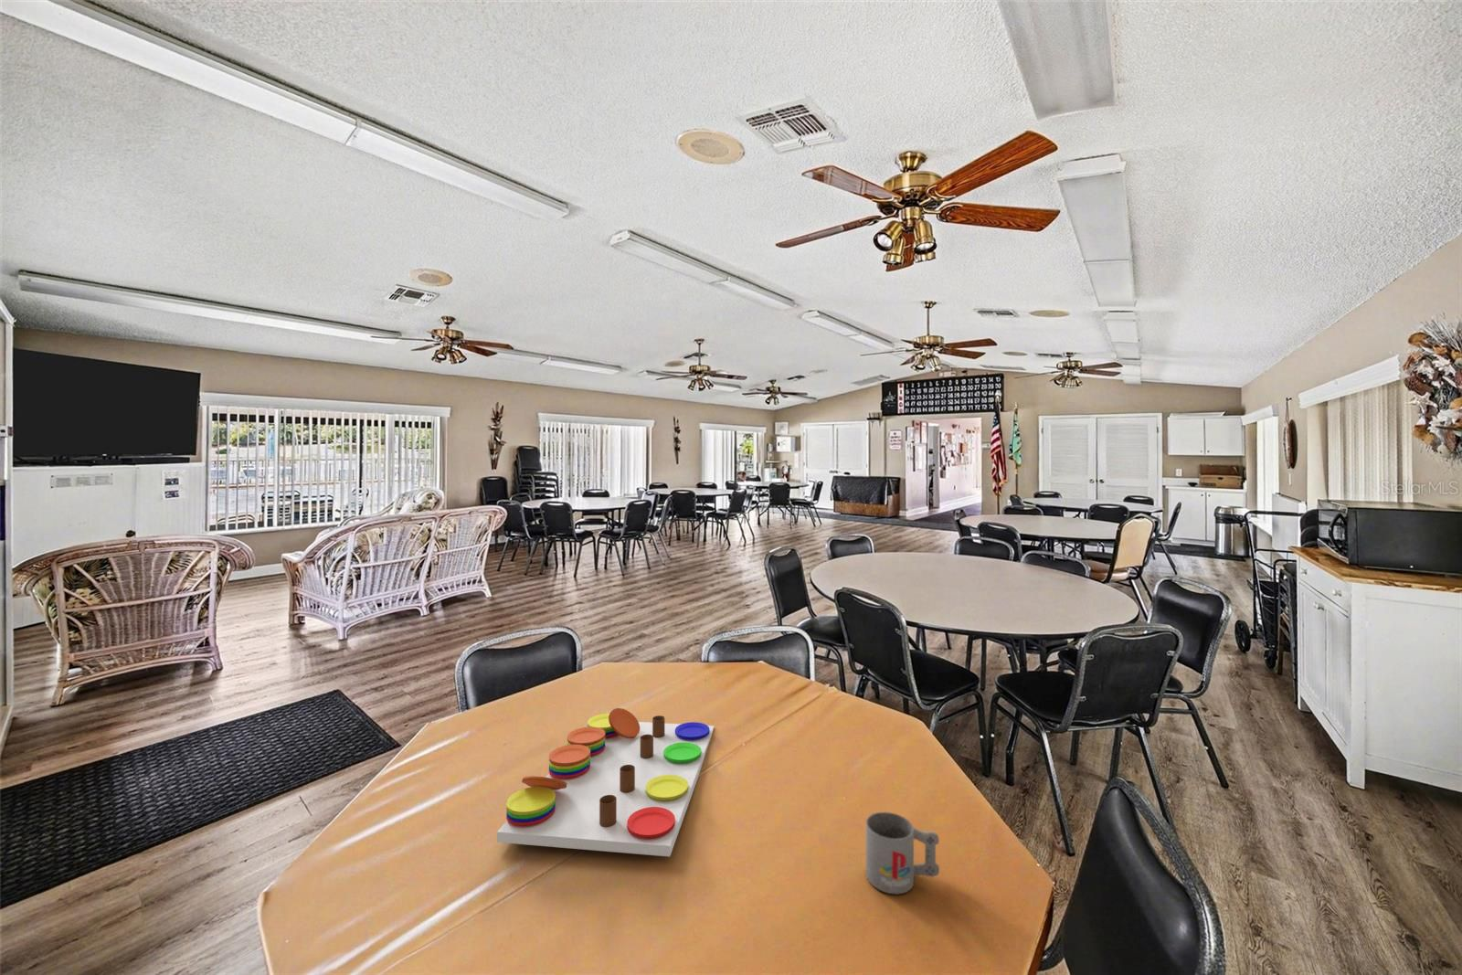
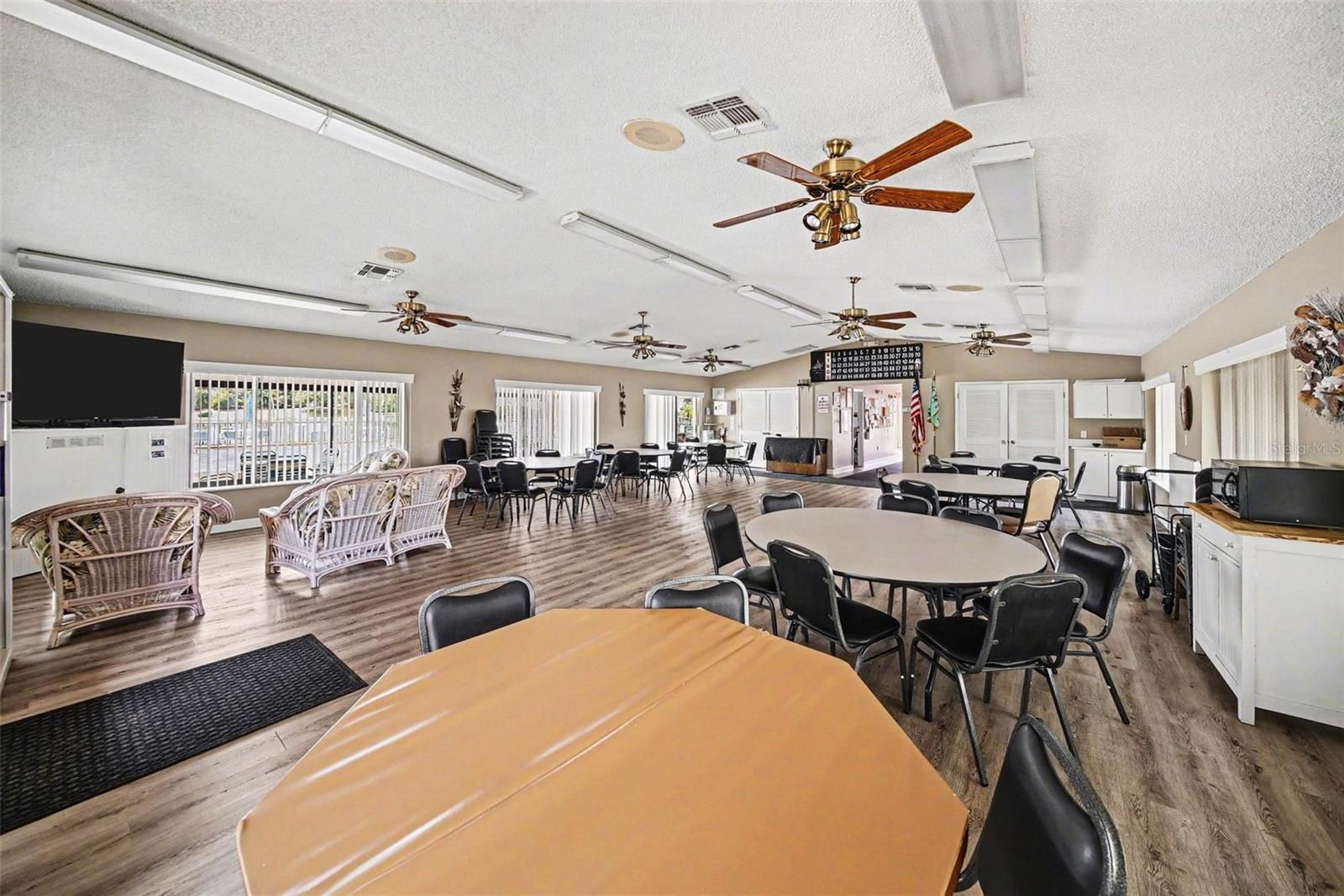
- board game [496,707,715,857]
- mug [865,812,940,896]
